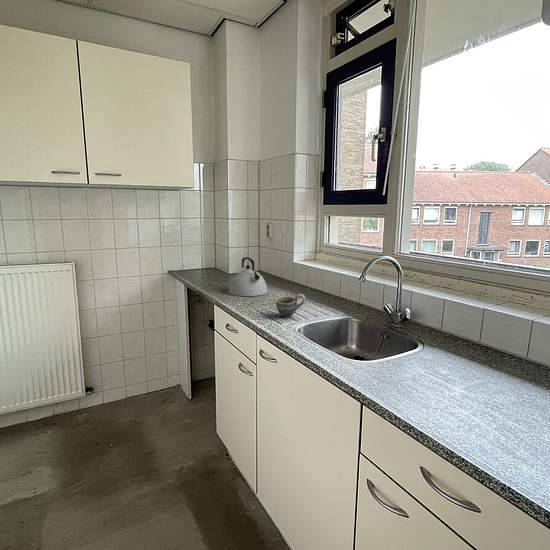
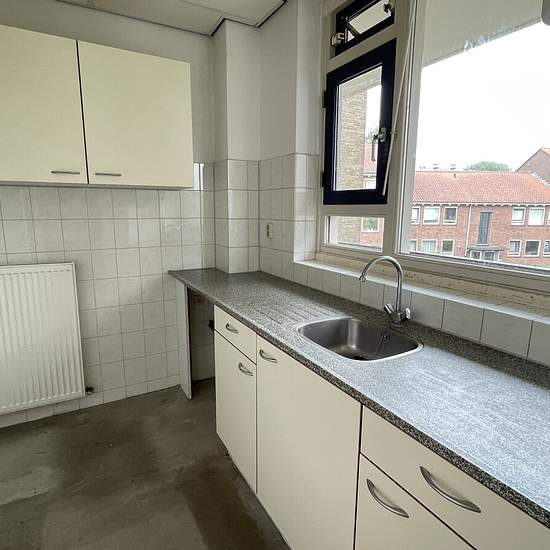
- cup [275,293,306,318]
- kettle [228,256,268,297]
